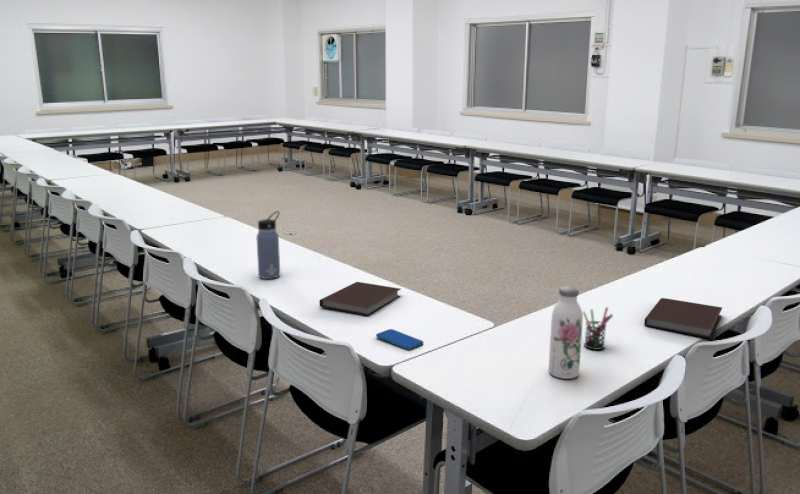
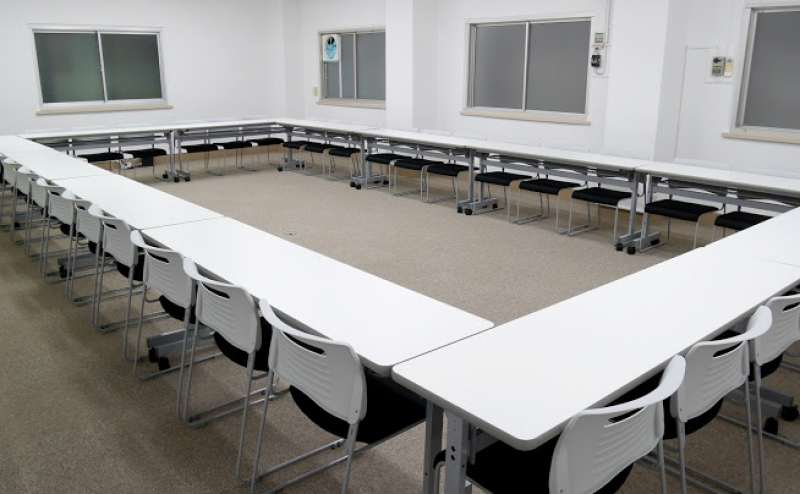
- smartphone [375,328,424,351]
- notebook [643,297,723,339]
- water bottle [255,210,281,280]
- pen holder [582,306,614,351]
- notebook [318,281,402,317]
- water bottle [548,285,584,380]
